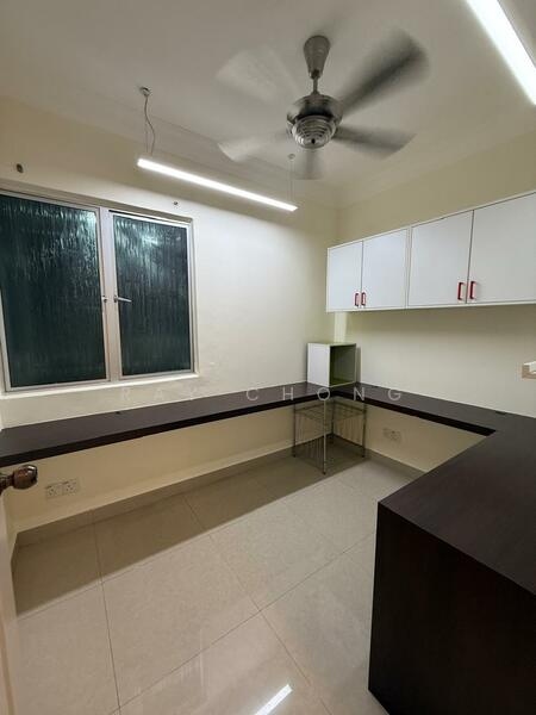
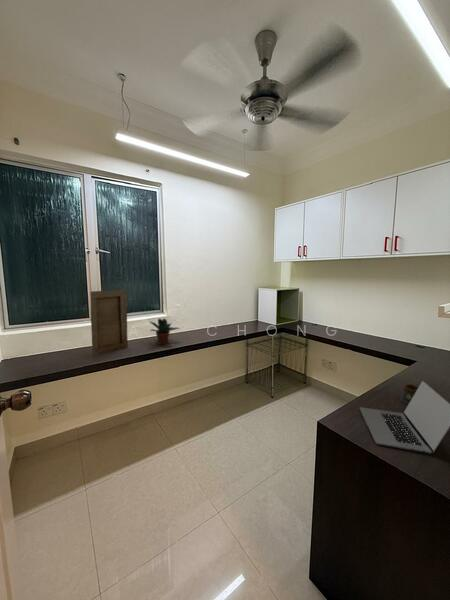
+ potted plant [149,317,181,346]
+ laptop [359,380,450,455]
+ picture frame [90,289,129,358]
+ mug [399,383,419,405]
